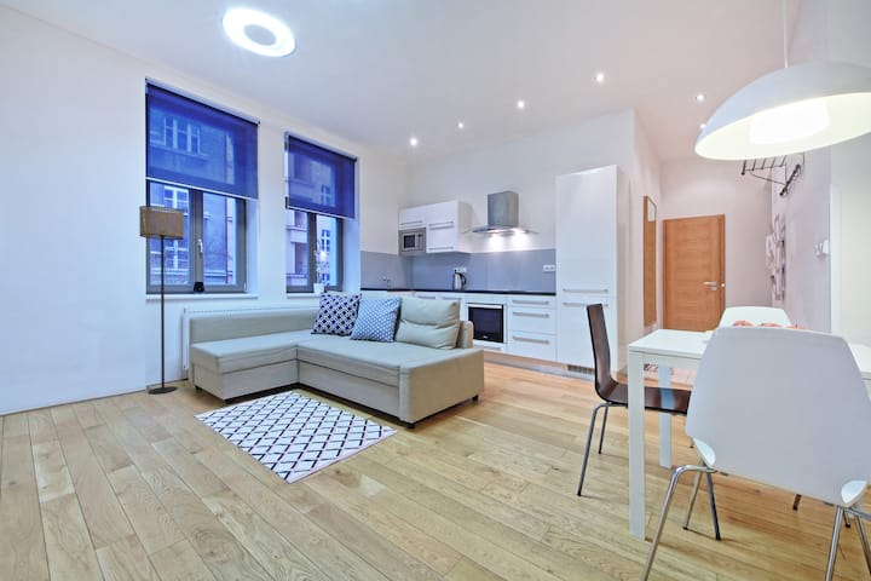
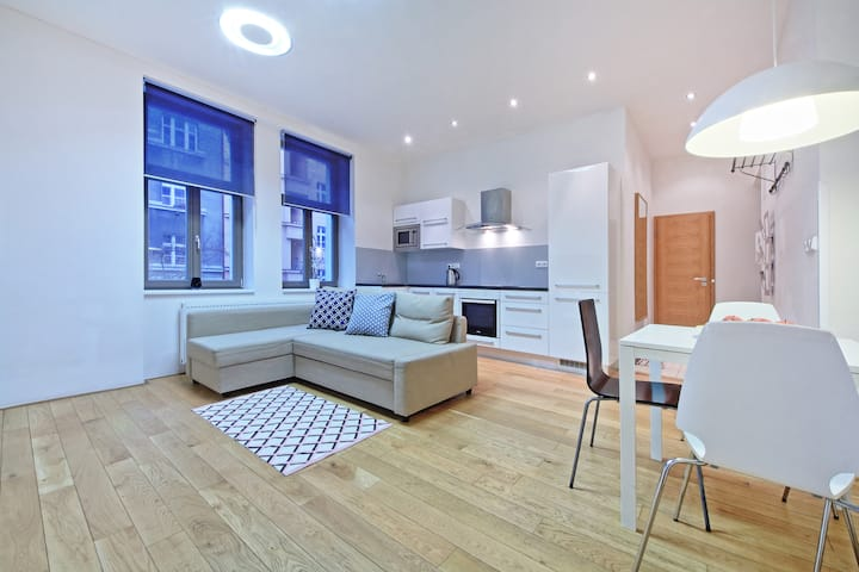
- floor lamp [138,205,185,395]
